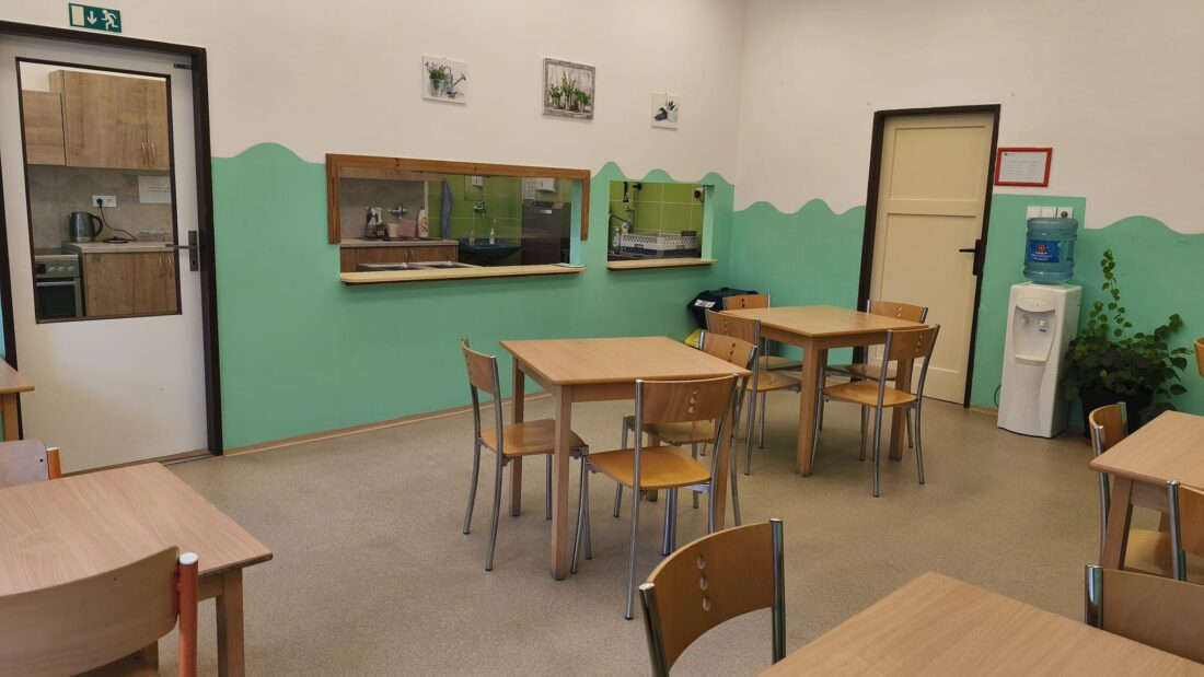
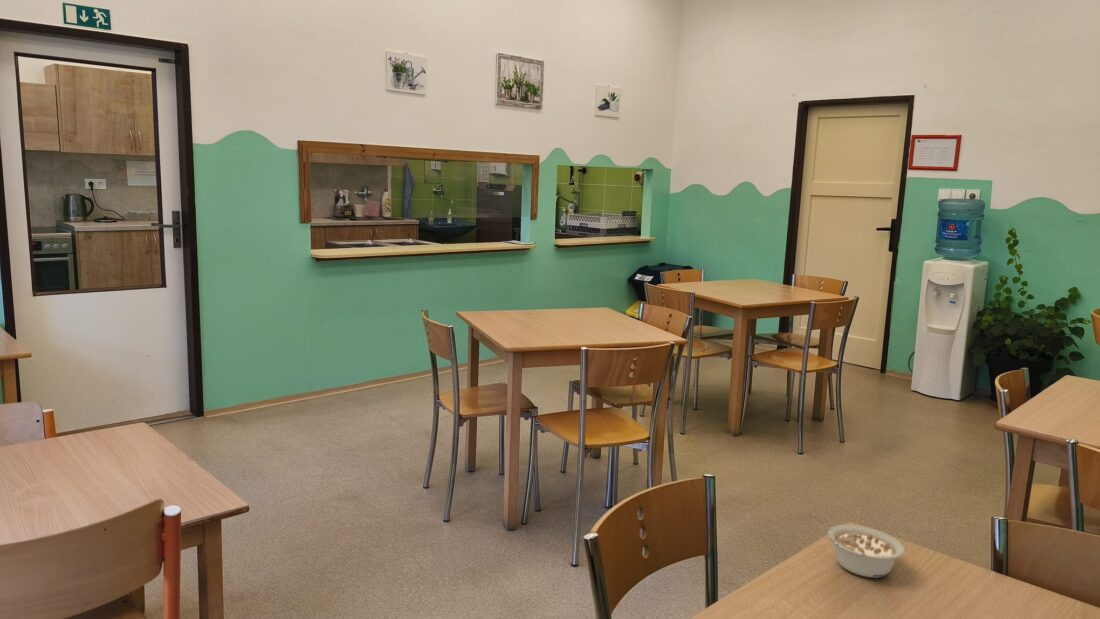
+ legume [827,524,905,579]
